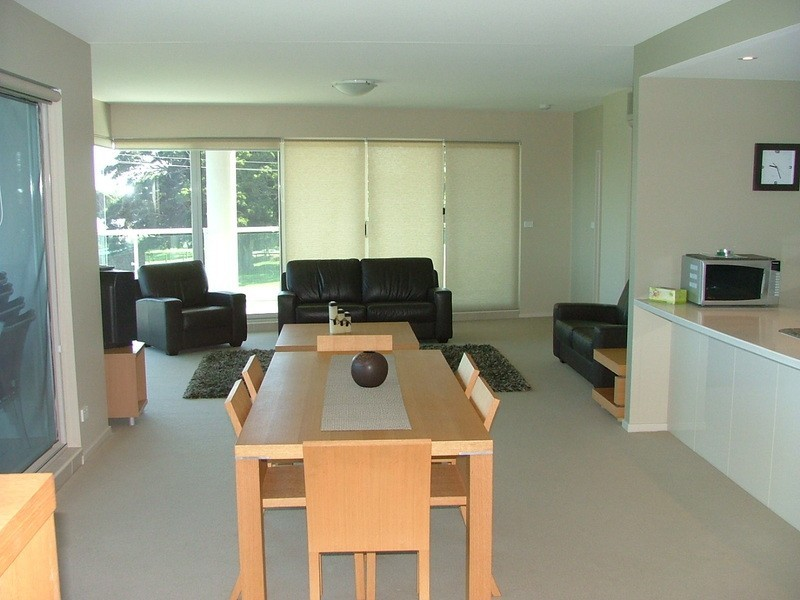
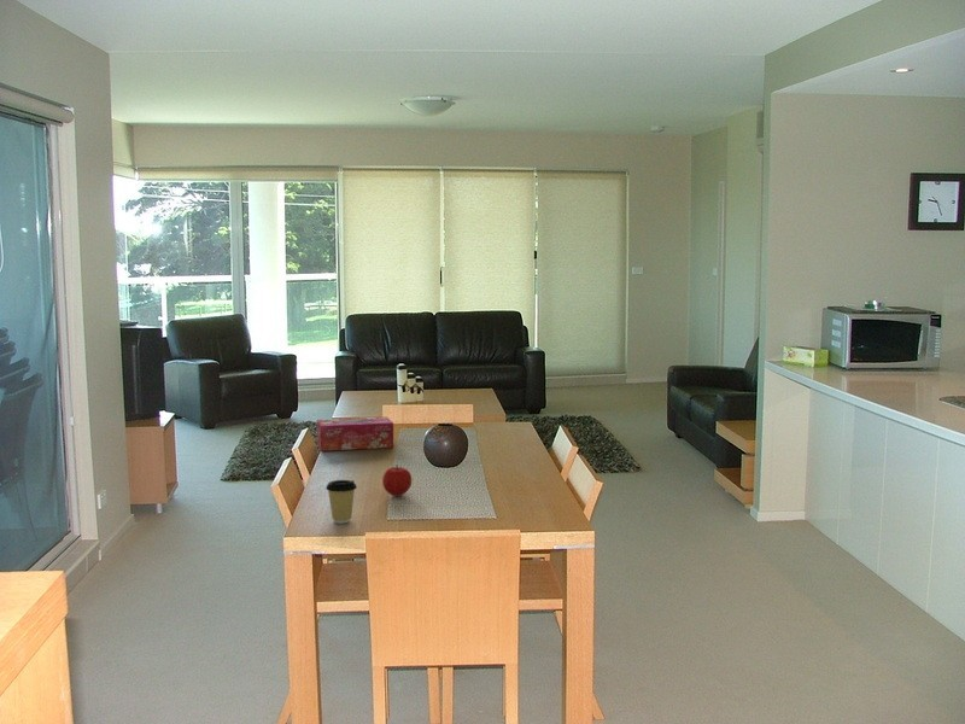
+ coffee cup [324,479,358,525]
+ fruit [381,463,413,497]
+ tissue box [316,415,394,453]
